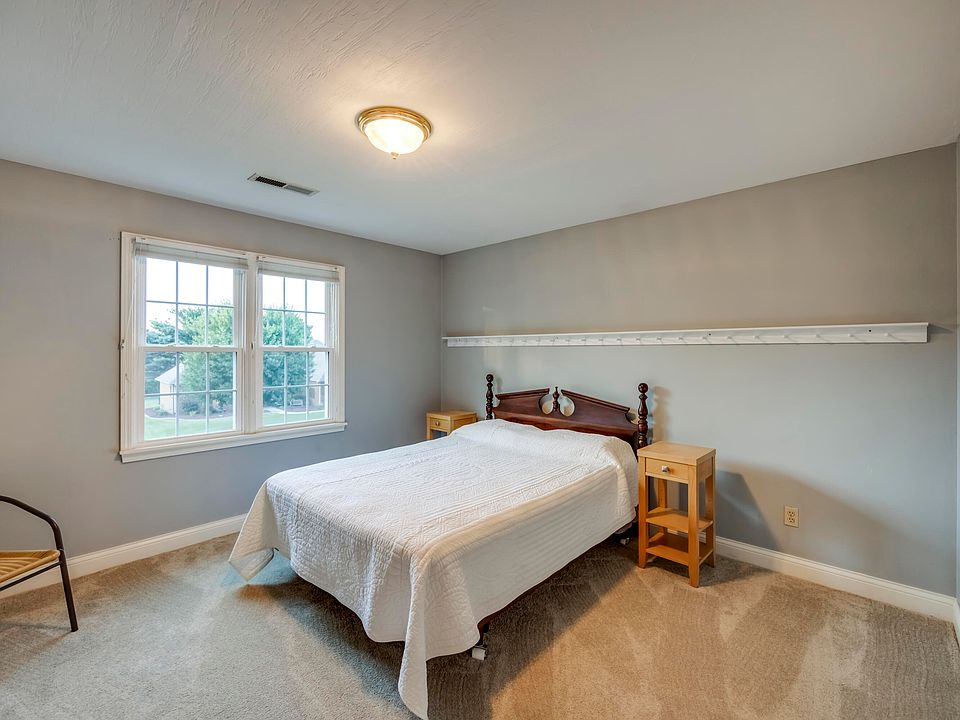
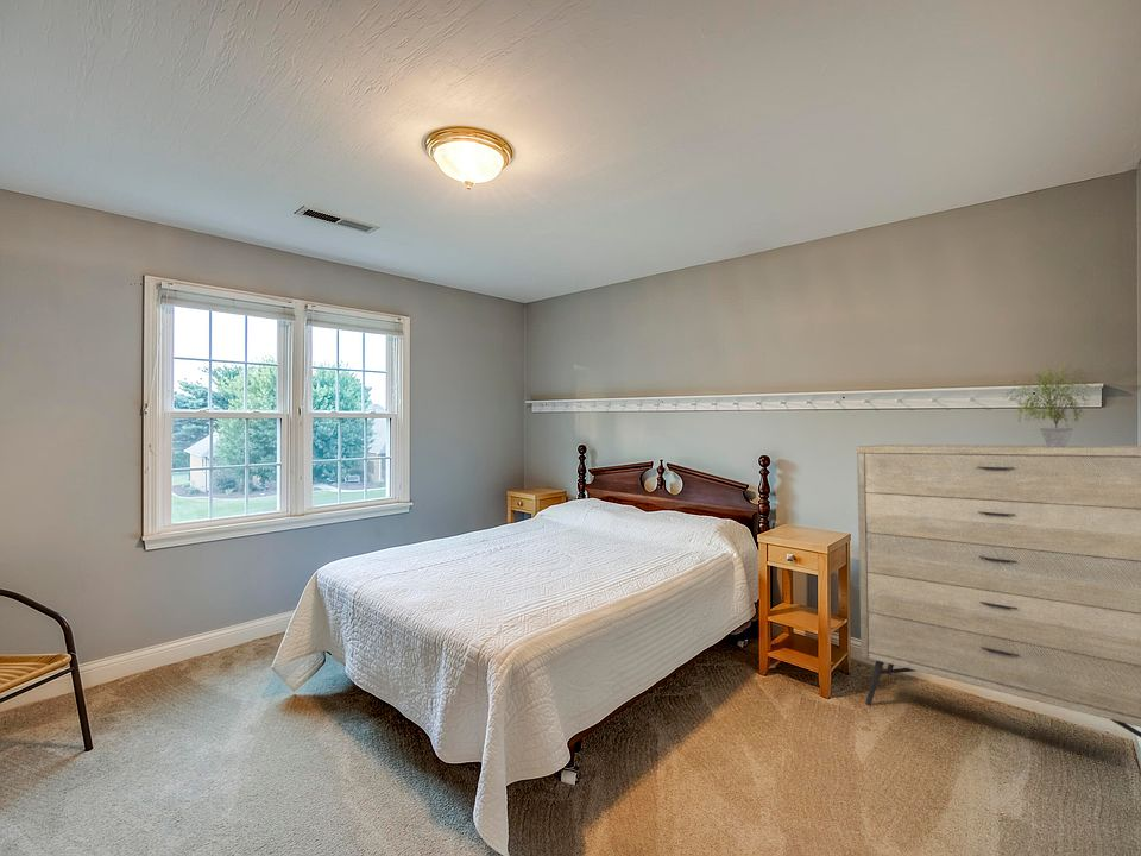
+ dresser [856,443,1141,738]
+ potted plant [1002,363,1098,447]
